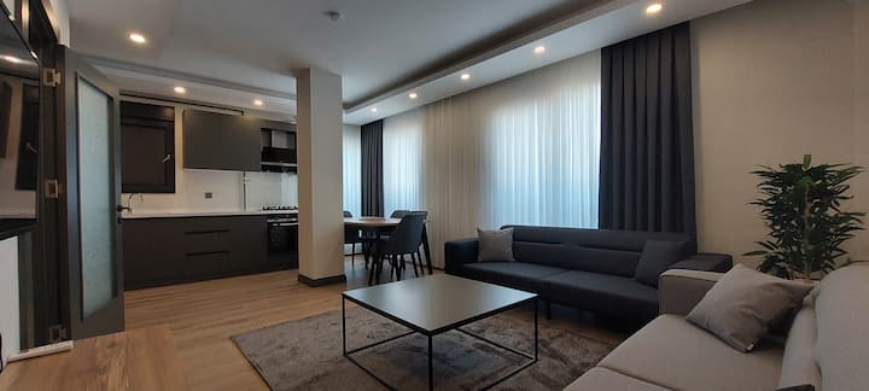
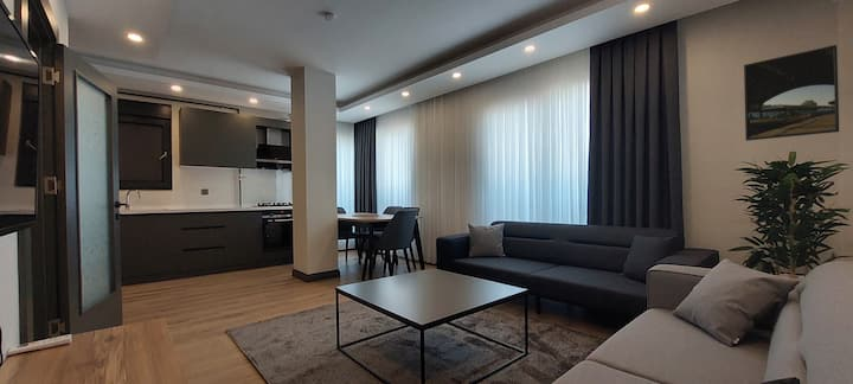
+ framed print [743,44,840,142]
